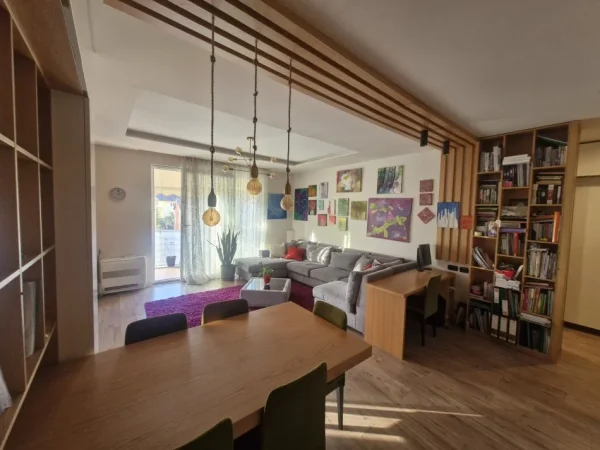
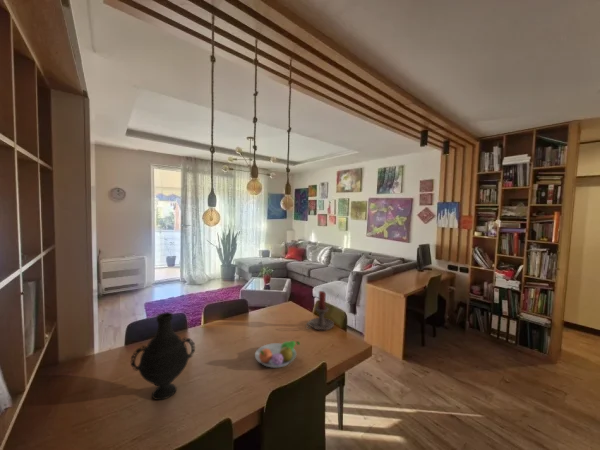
+ vase [130,311,196,401]
+ candle holder [305,290,335,331]
+ fruit bowl [254,340,301,369]
